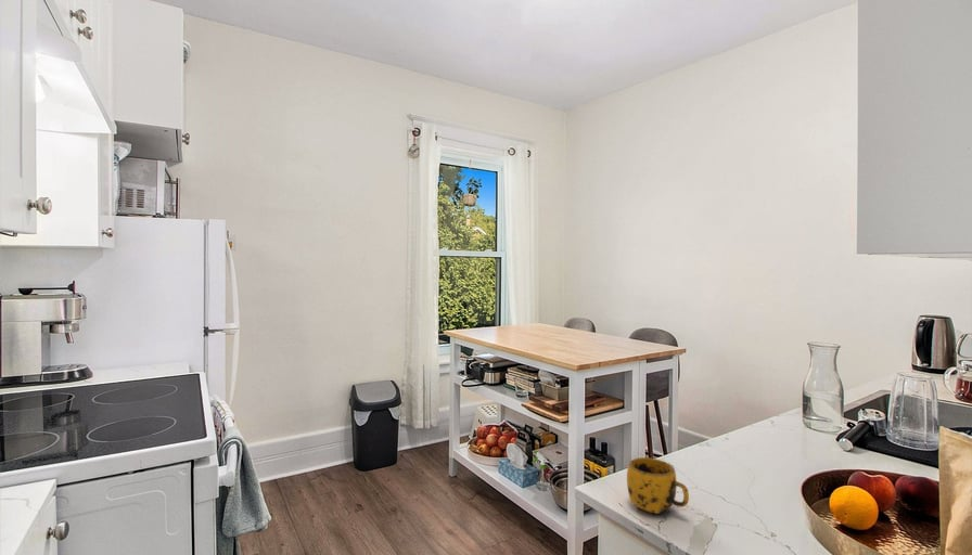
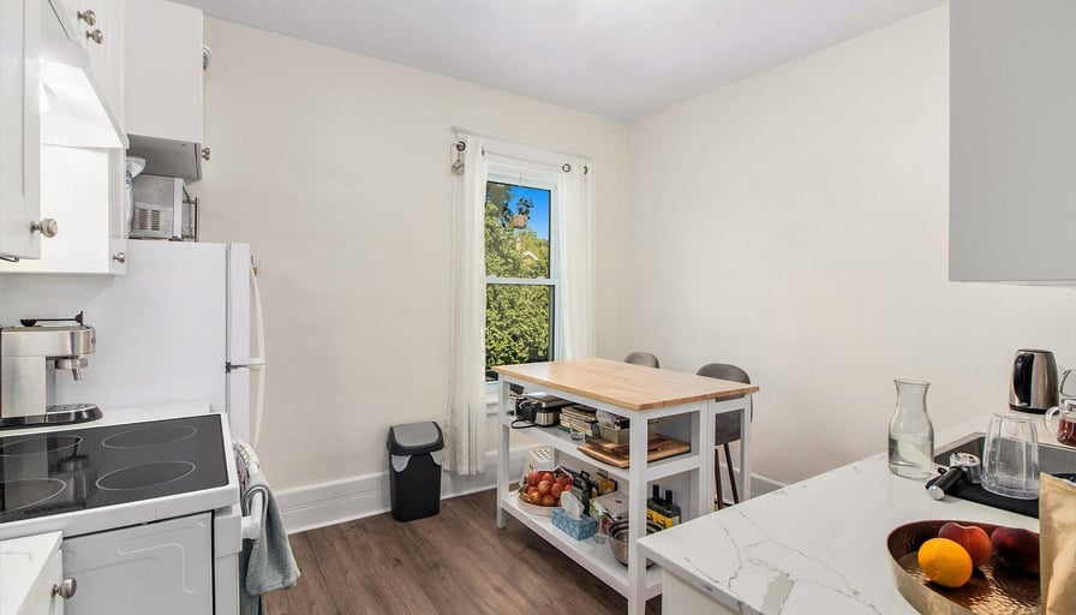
- mug [626,456,690,515]
